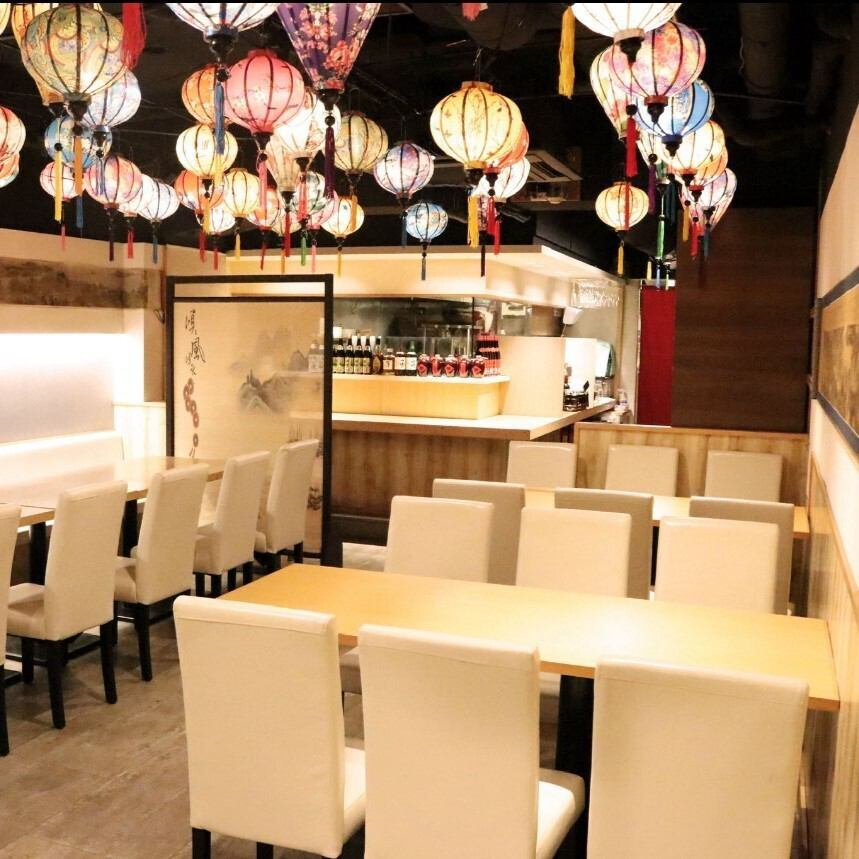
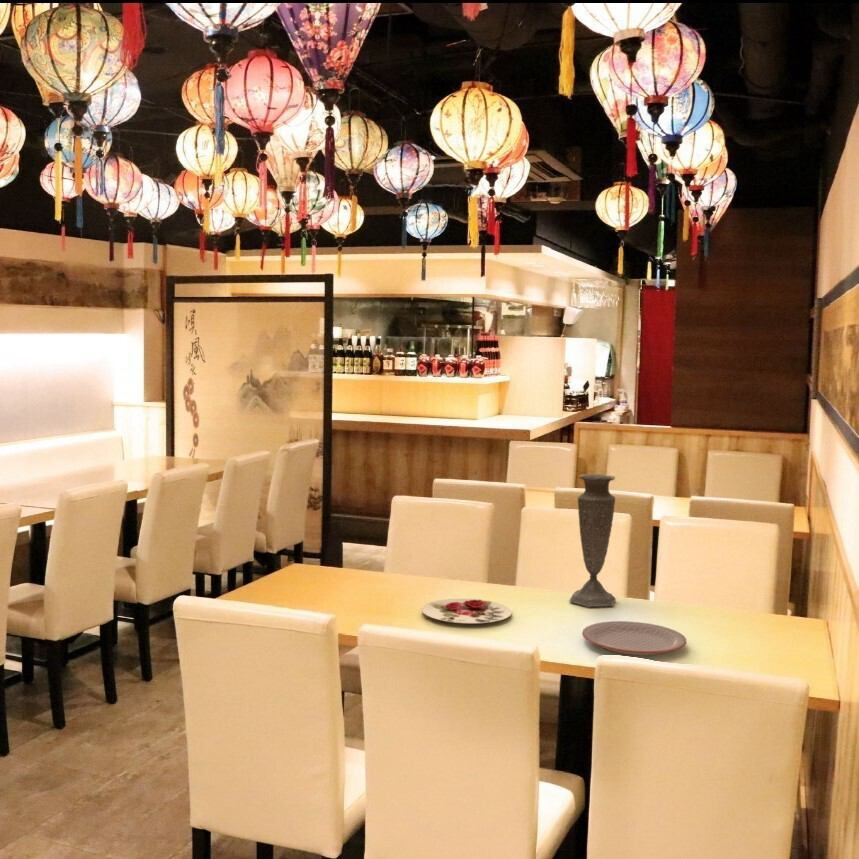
+ plate [581,620,688,656]
+ vase [568,473,617,608]
+ plate [421,598,513,625]
